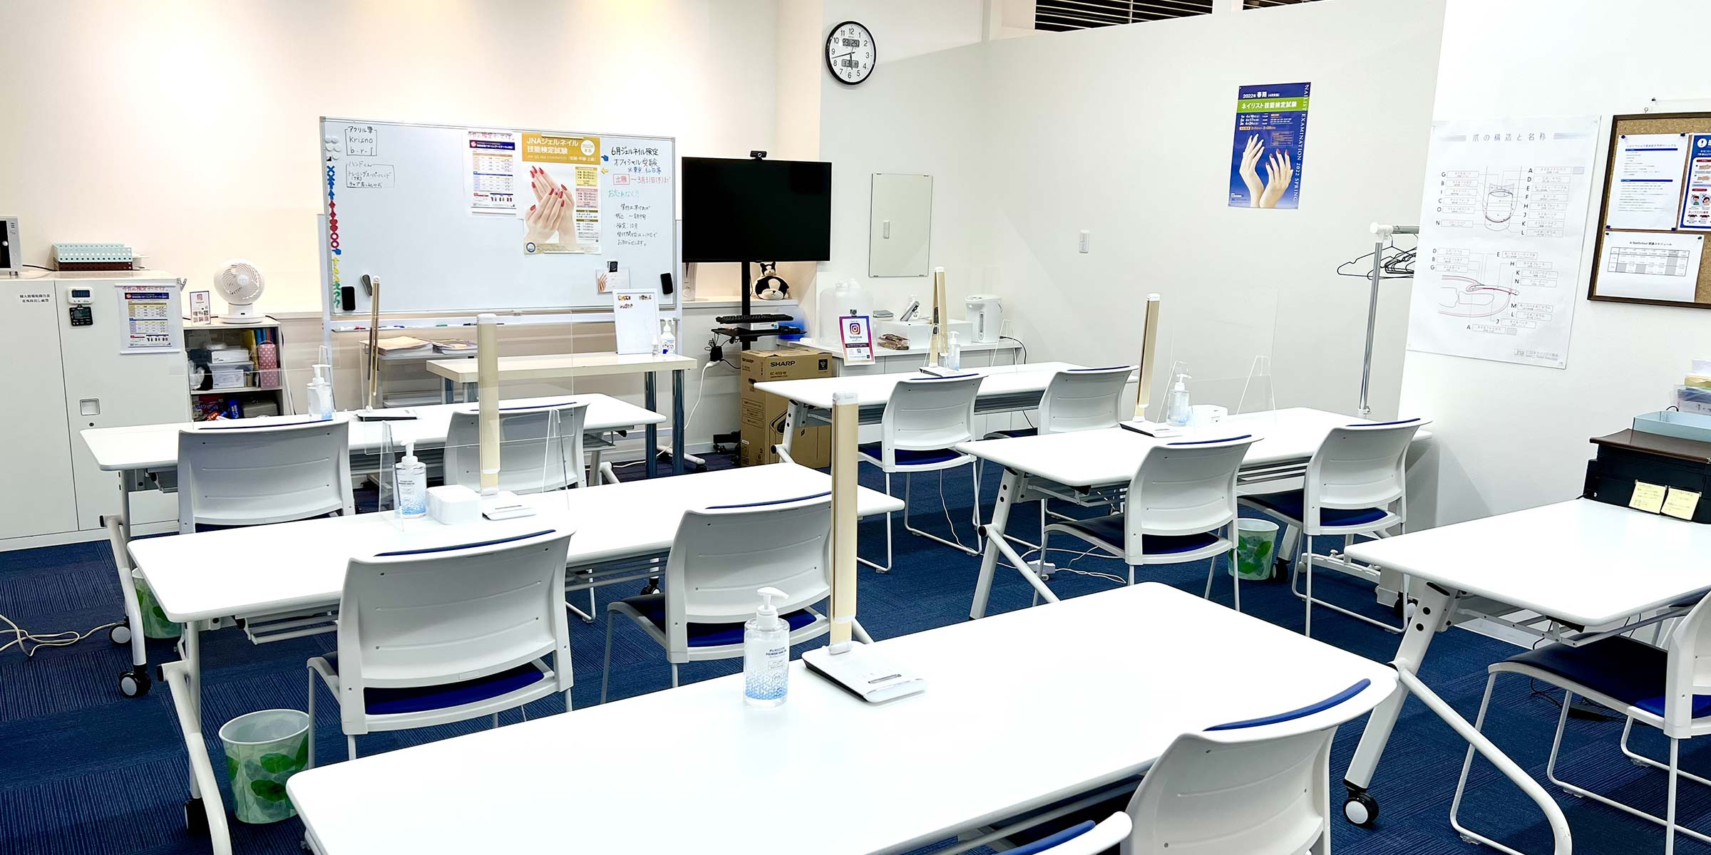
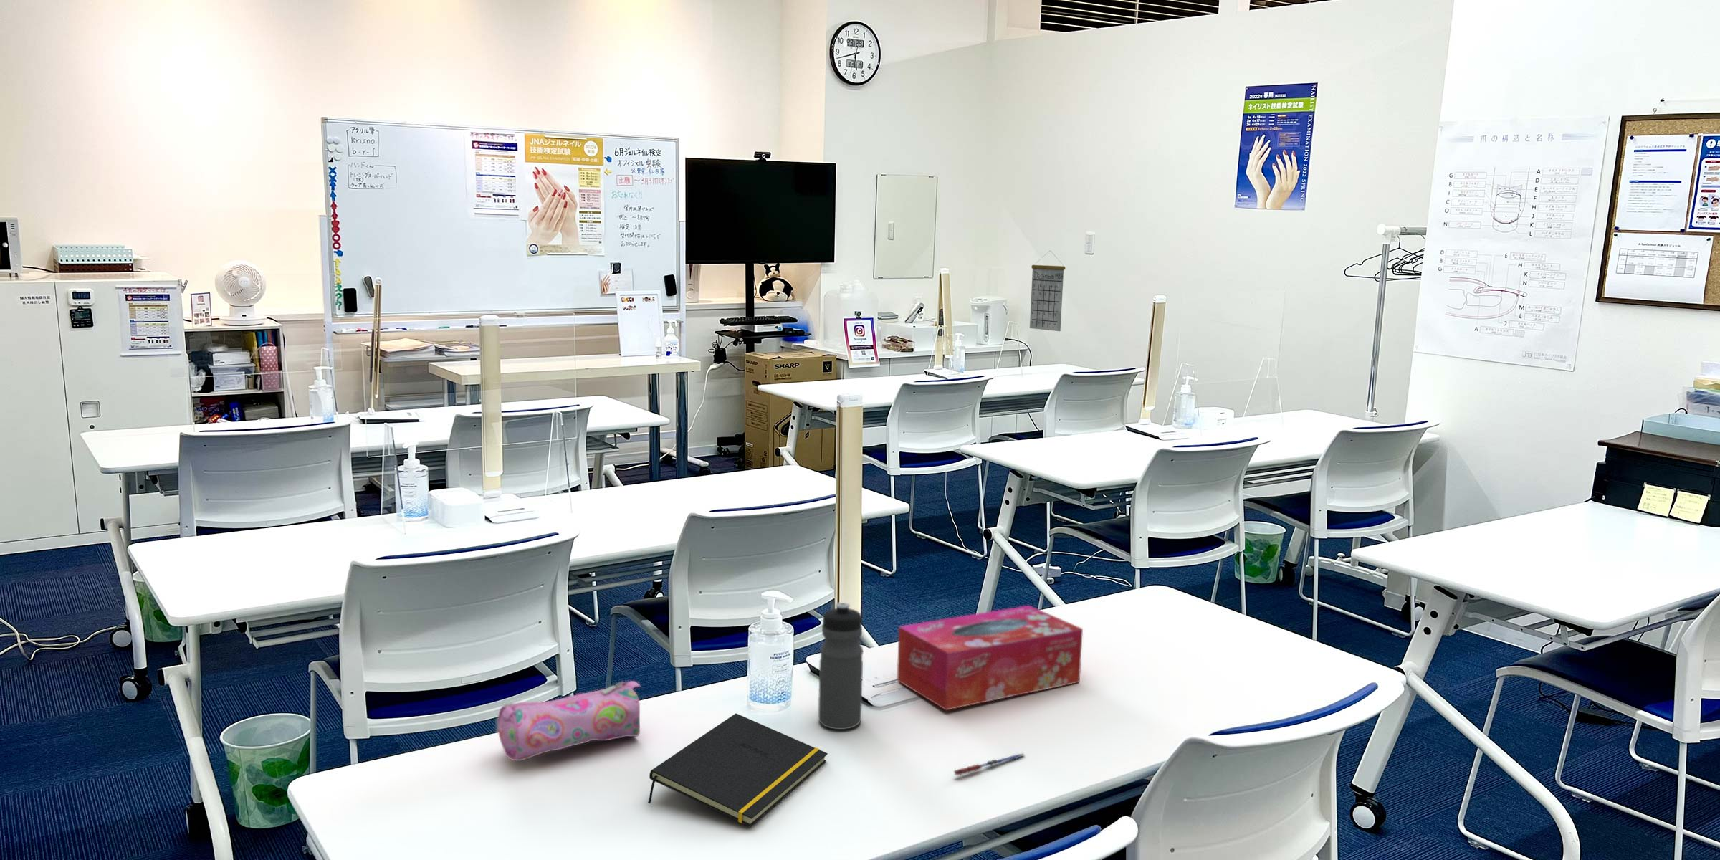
+ pen [953,752,1027,777]
+ water bottle [817,602,864,731]
+ pencil case [497,680,642,761]
+ calendar [1029,249,1066,331]
+ notepad [647,712,828,828]
+ tissue box [896,604,1084,711]
